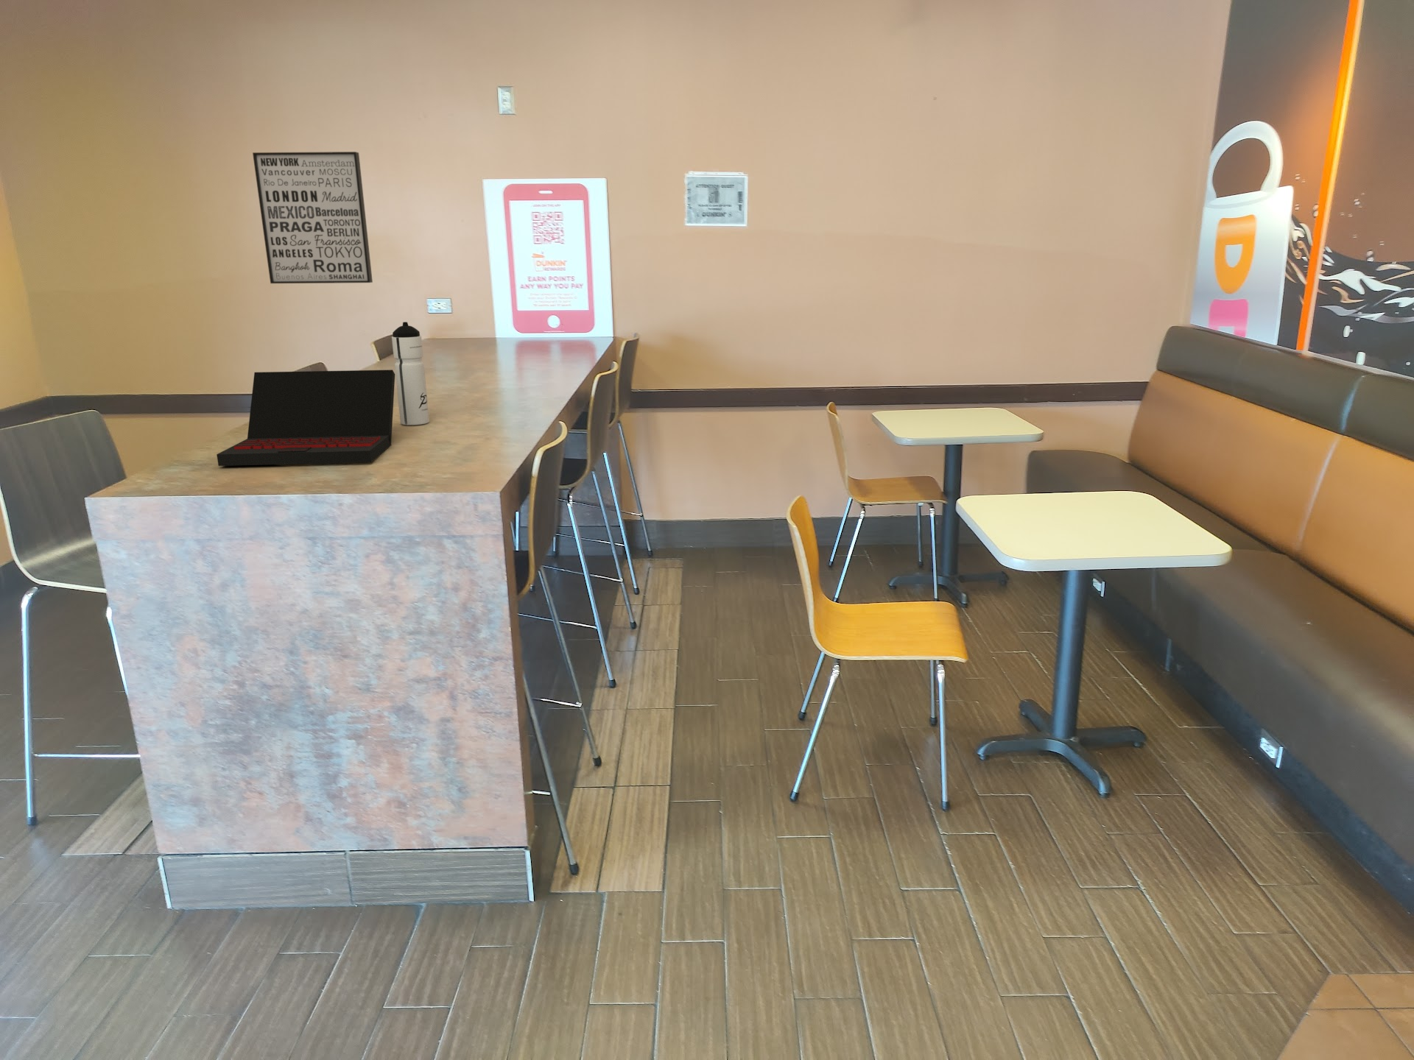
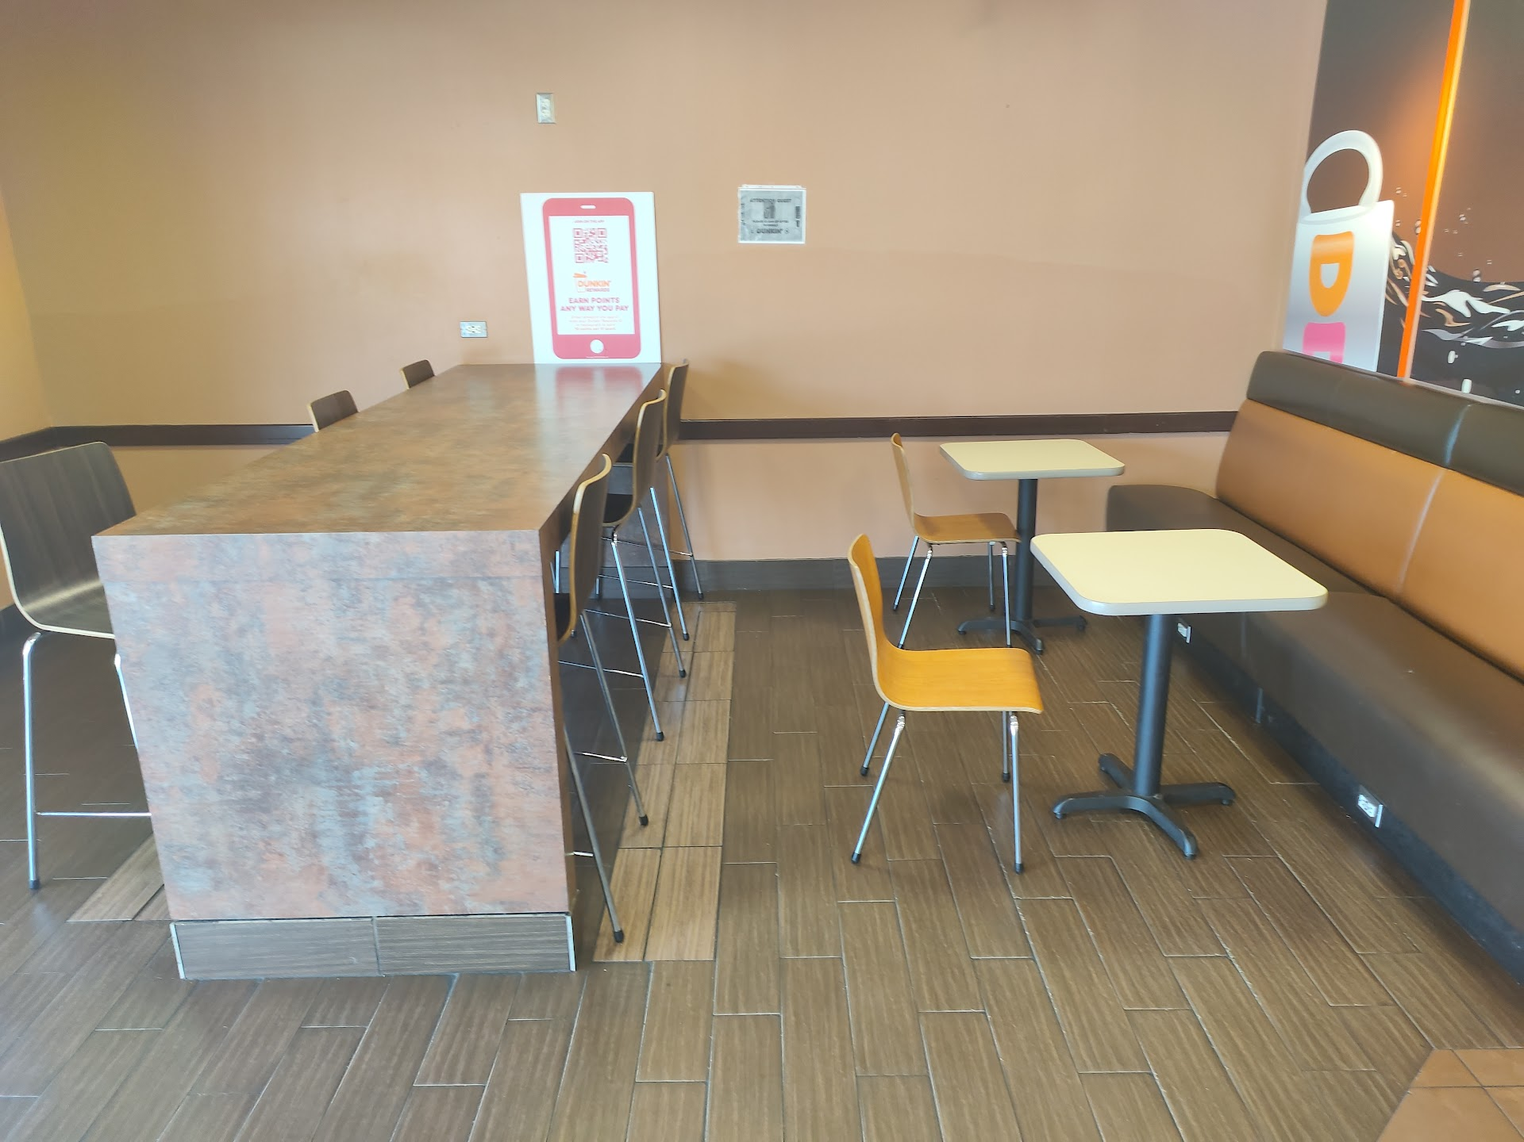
- water bottle [391,322,430,425]
- laptop [216,369,395,467]
- wall art [252,151,373,284]
